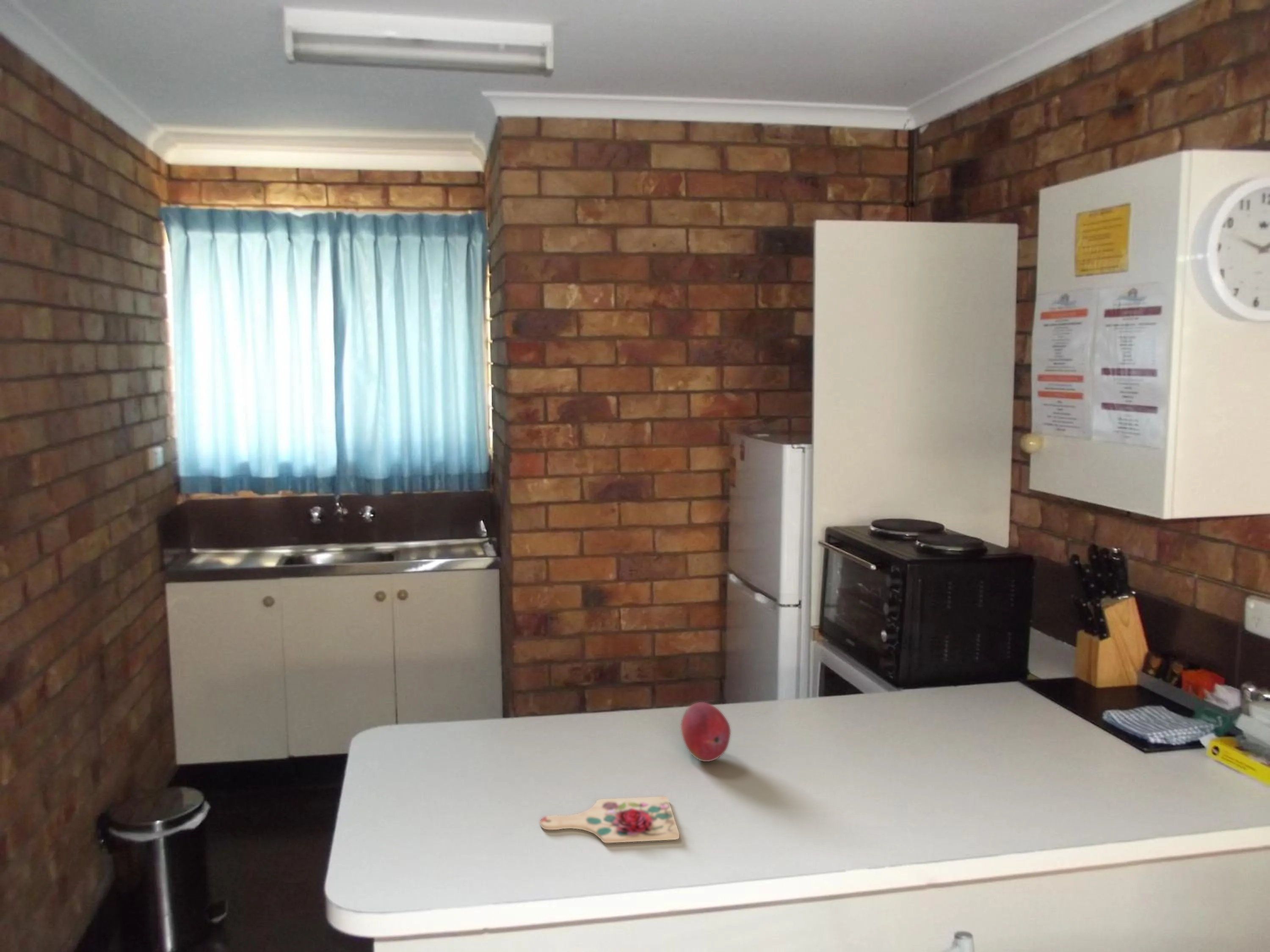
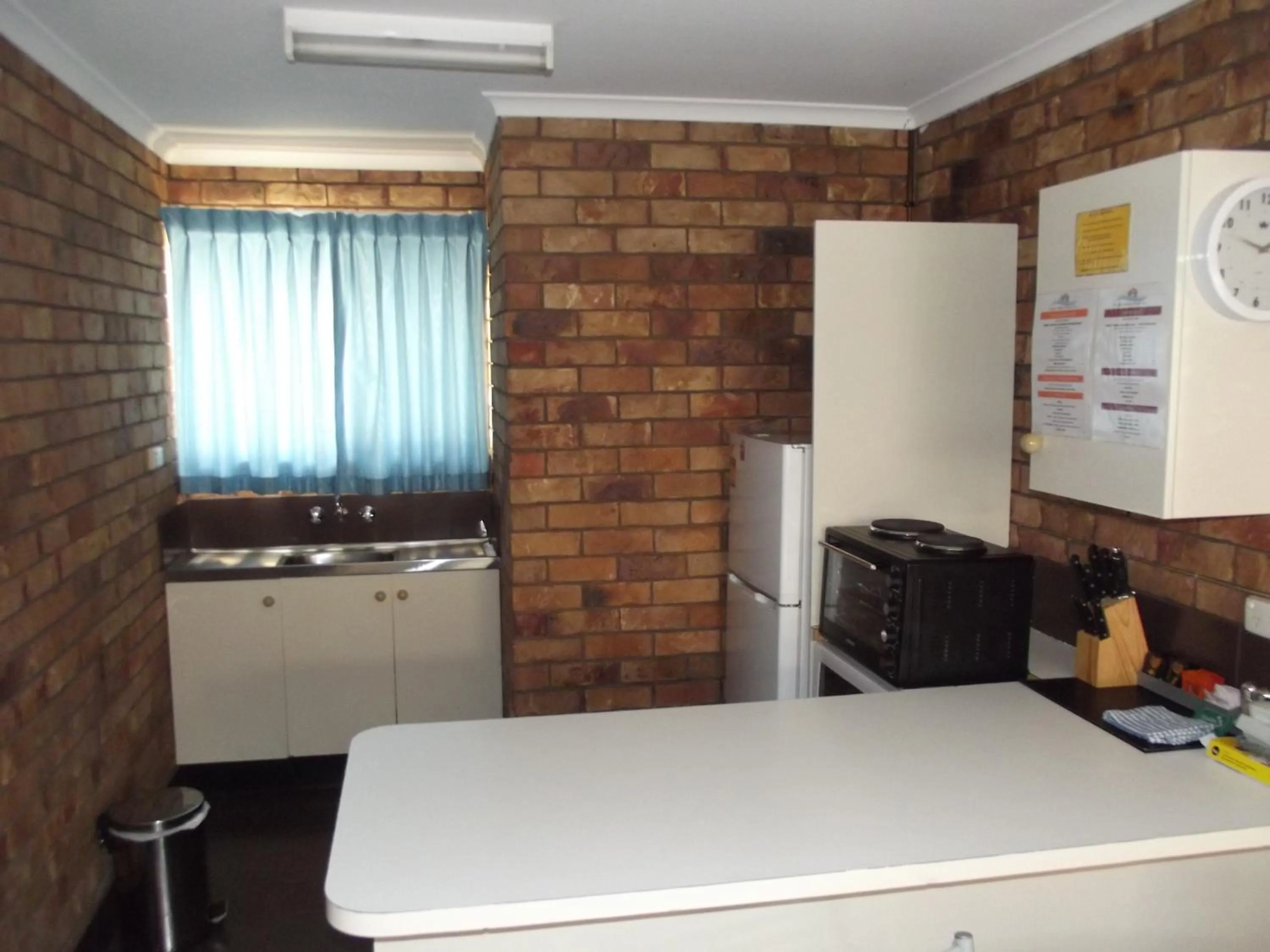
- fruit [680,702,731,762]
- cutting board [540,796,680,844]
